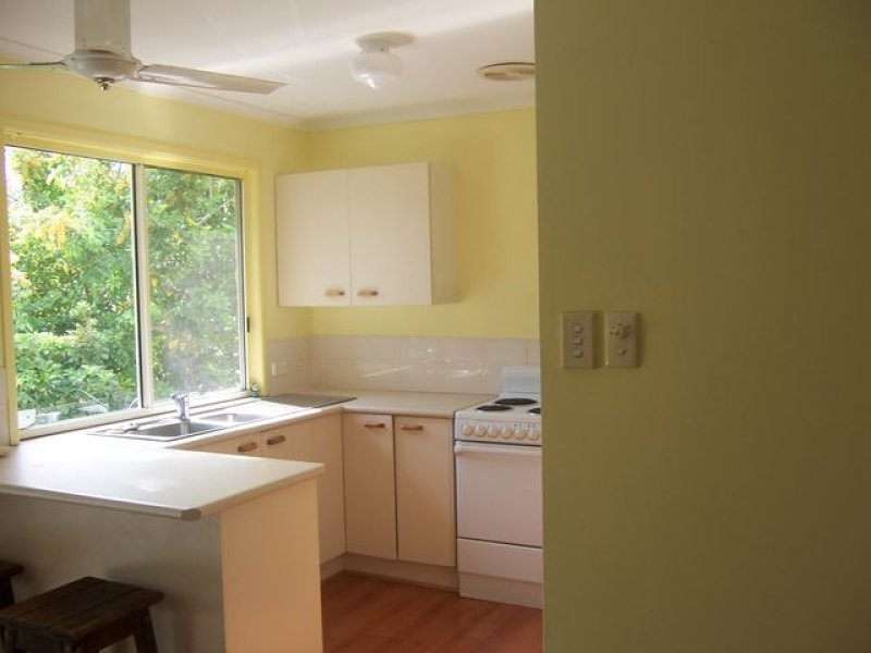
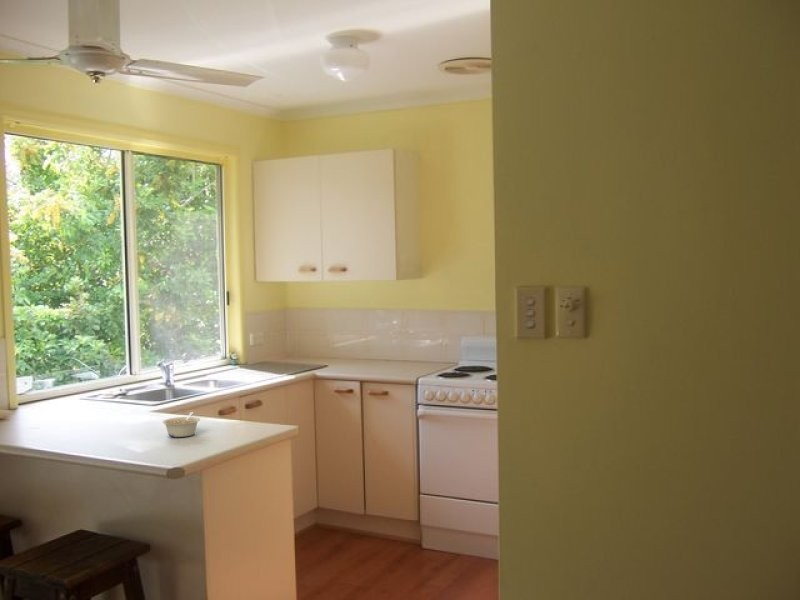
+ legume [161,411,201,438]
